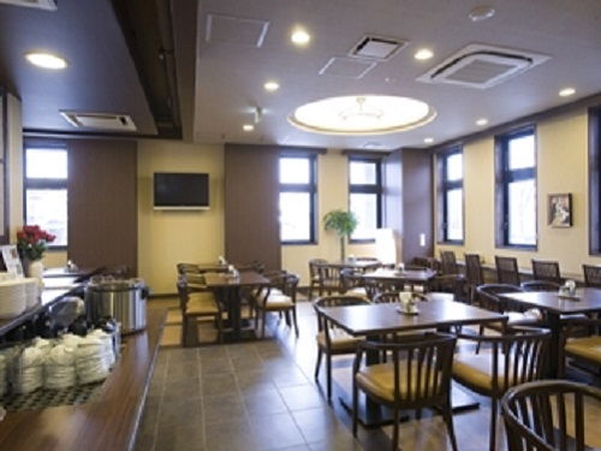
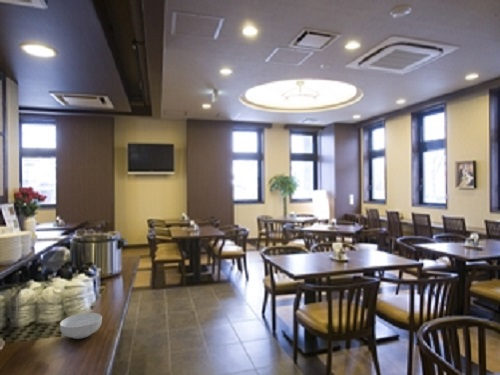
+ cereal bowl [59,312,103,340]
